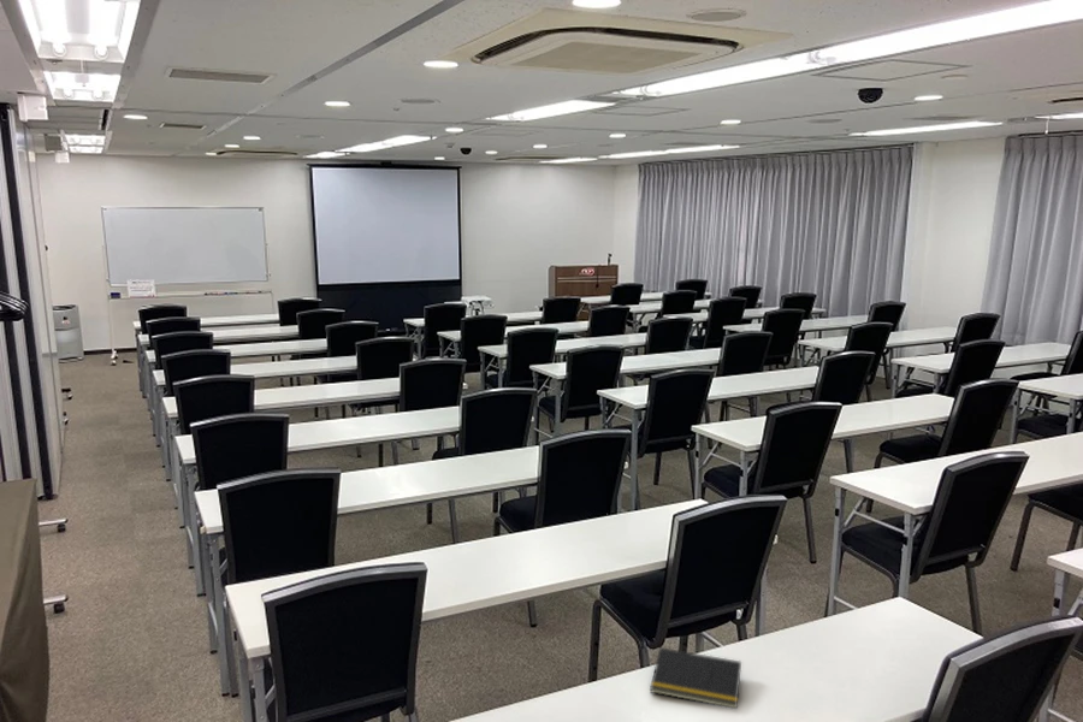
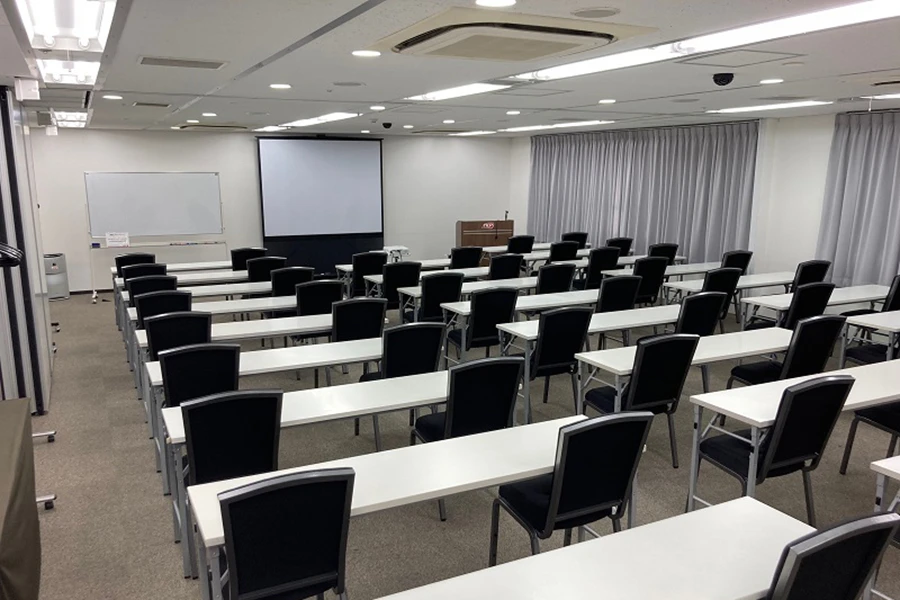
- notepad [649,646,742,710]
